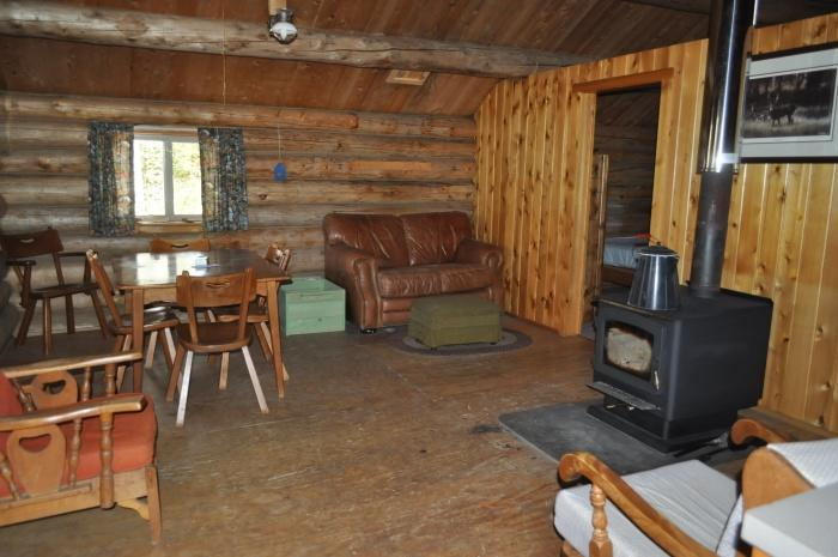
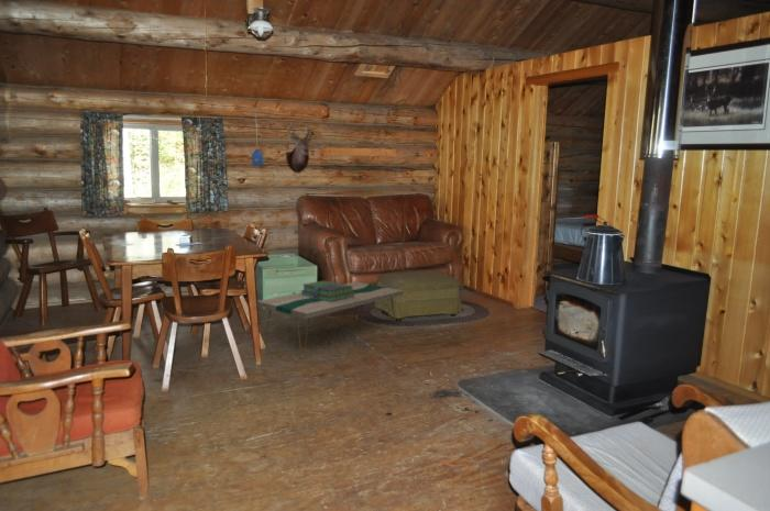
+ coffee table [256,281,404,358]
+ mounted trophy [285,121,314,174]
+ stack of books [299,279,354,302]
